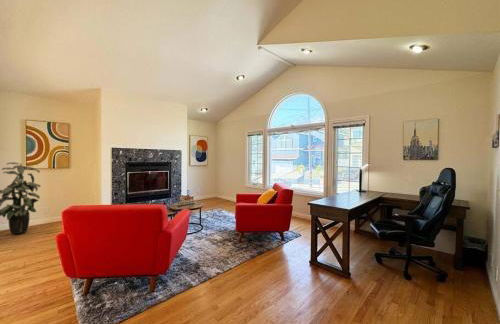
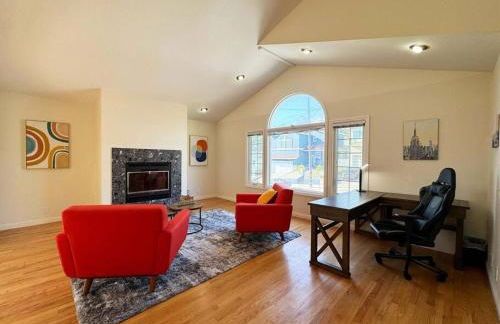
- indoor plant [0,161,42,235]
